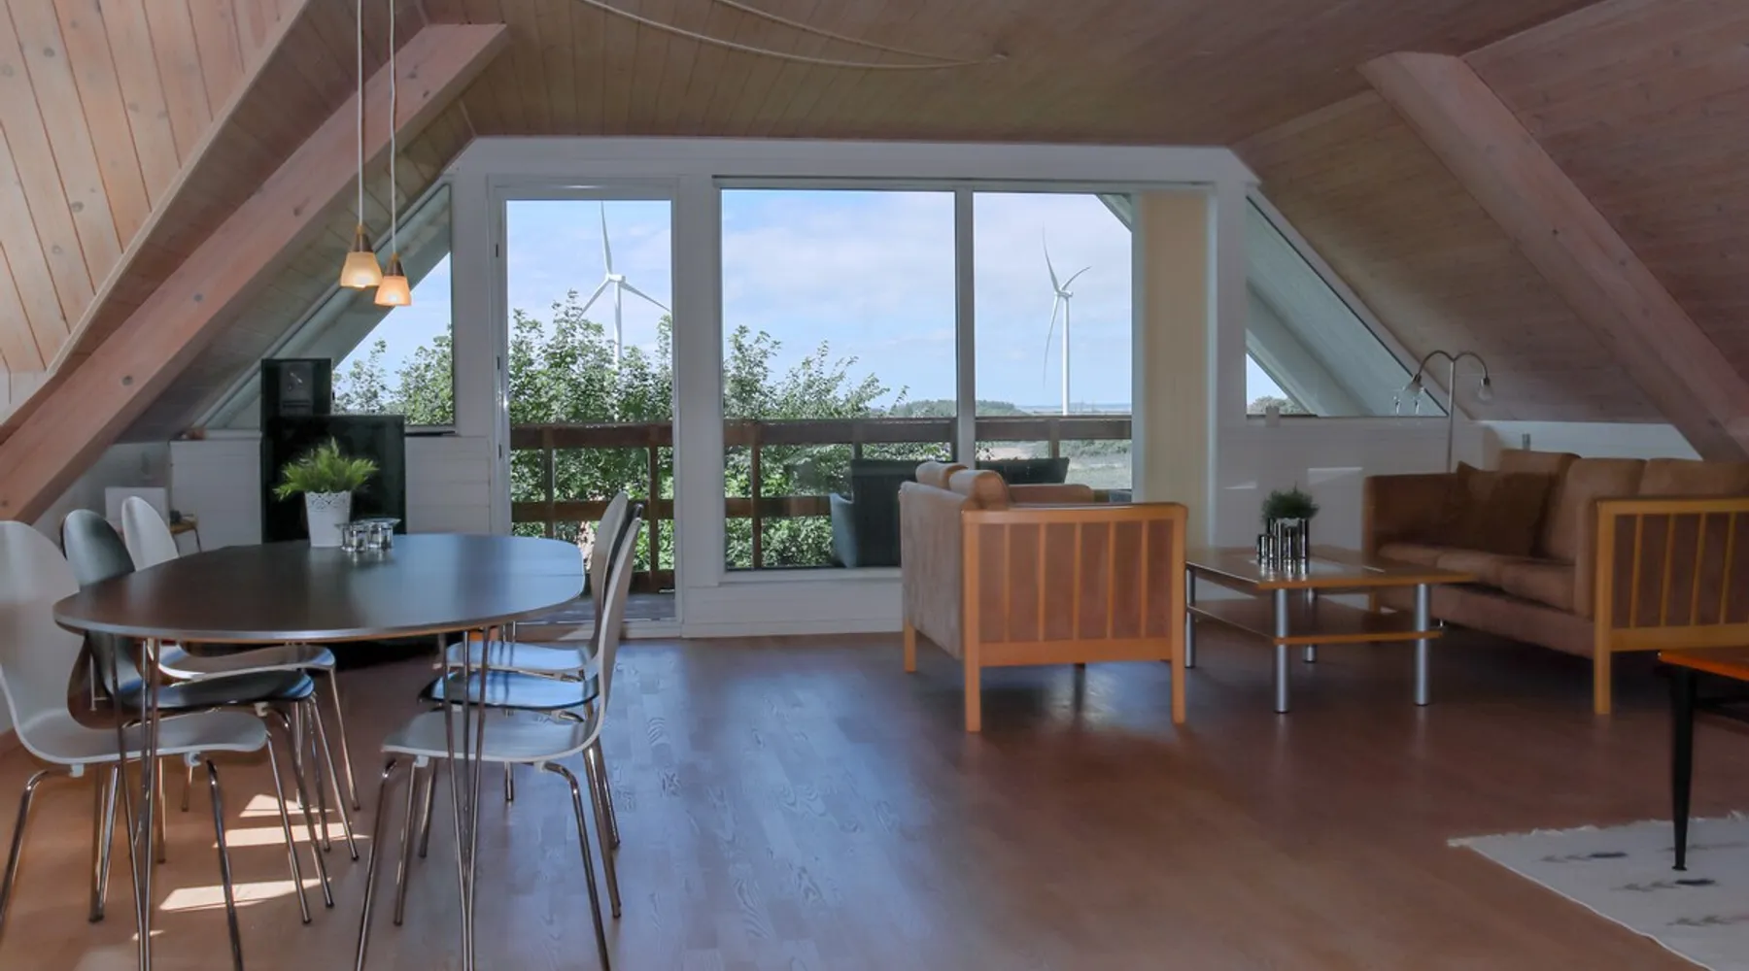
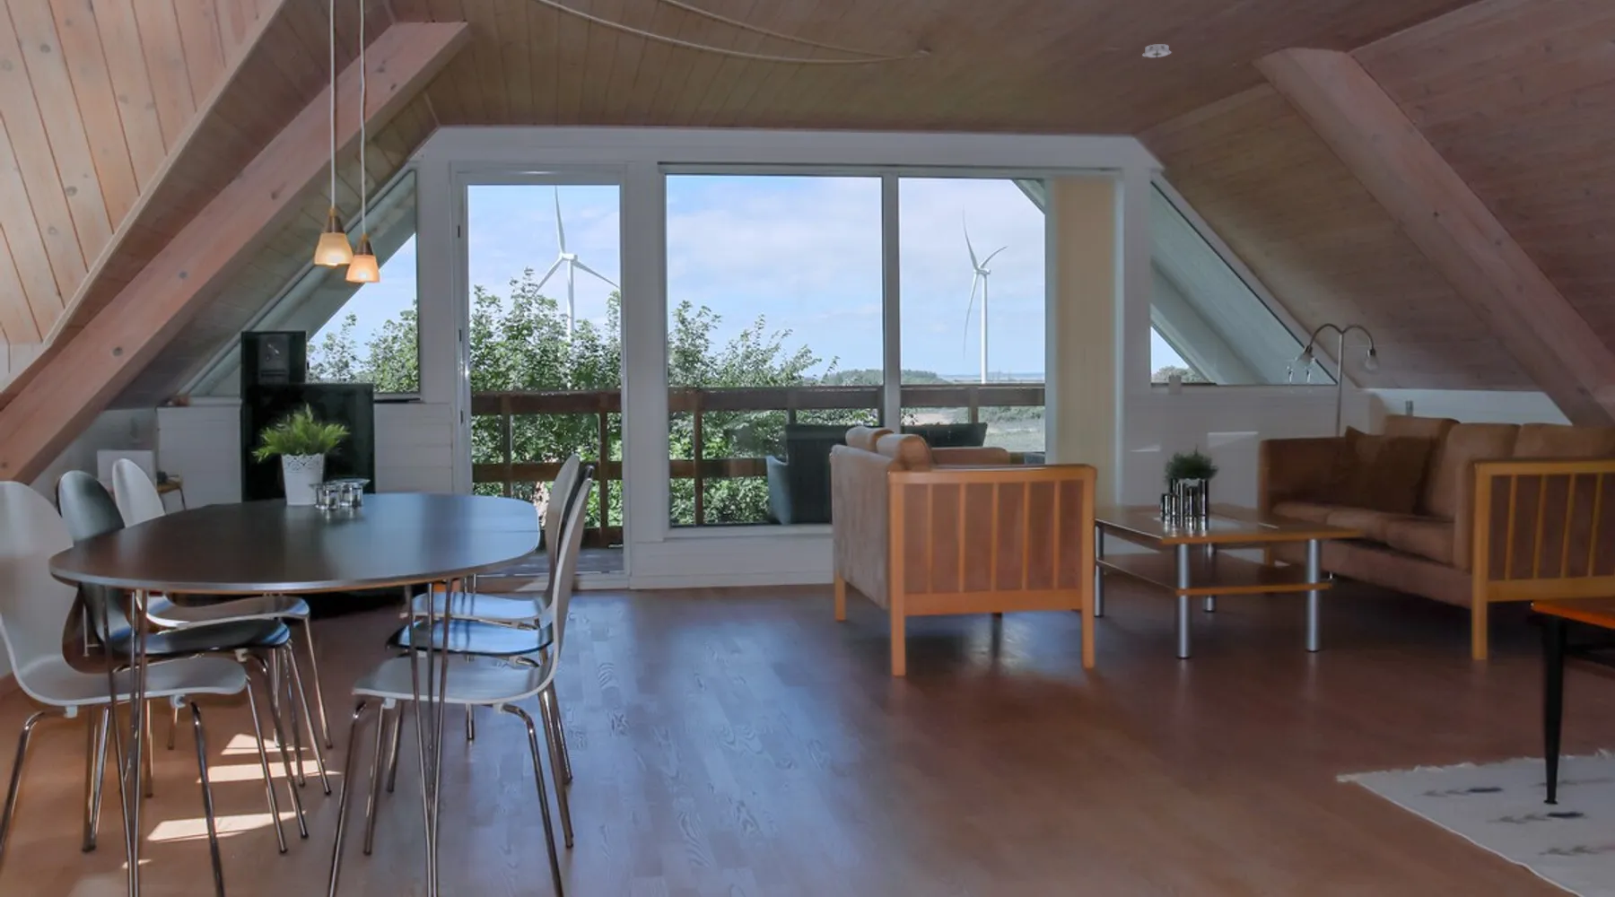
+ smoke detector [1140,43,1173,60]
